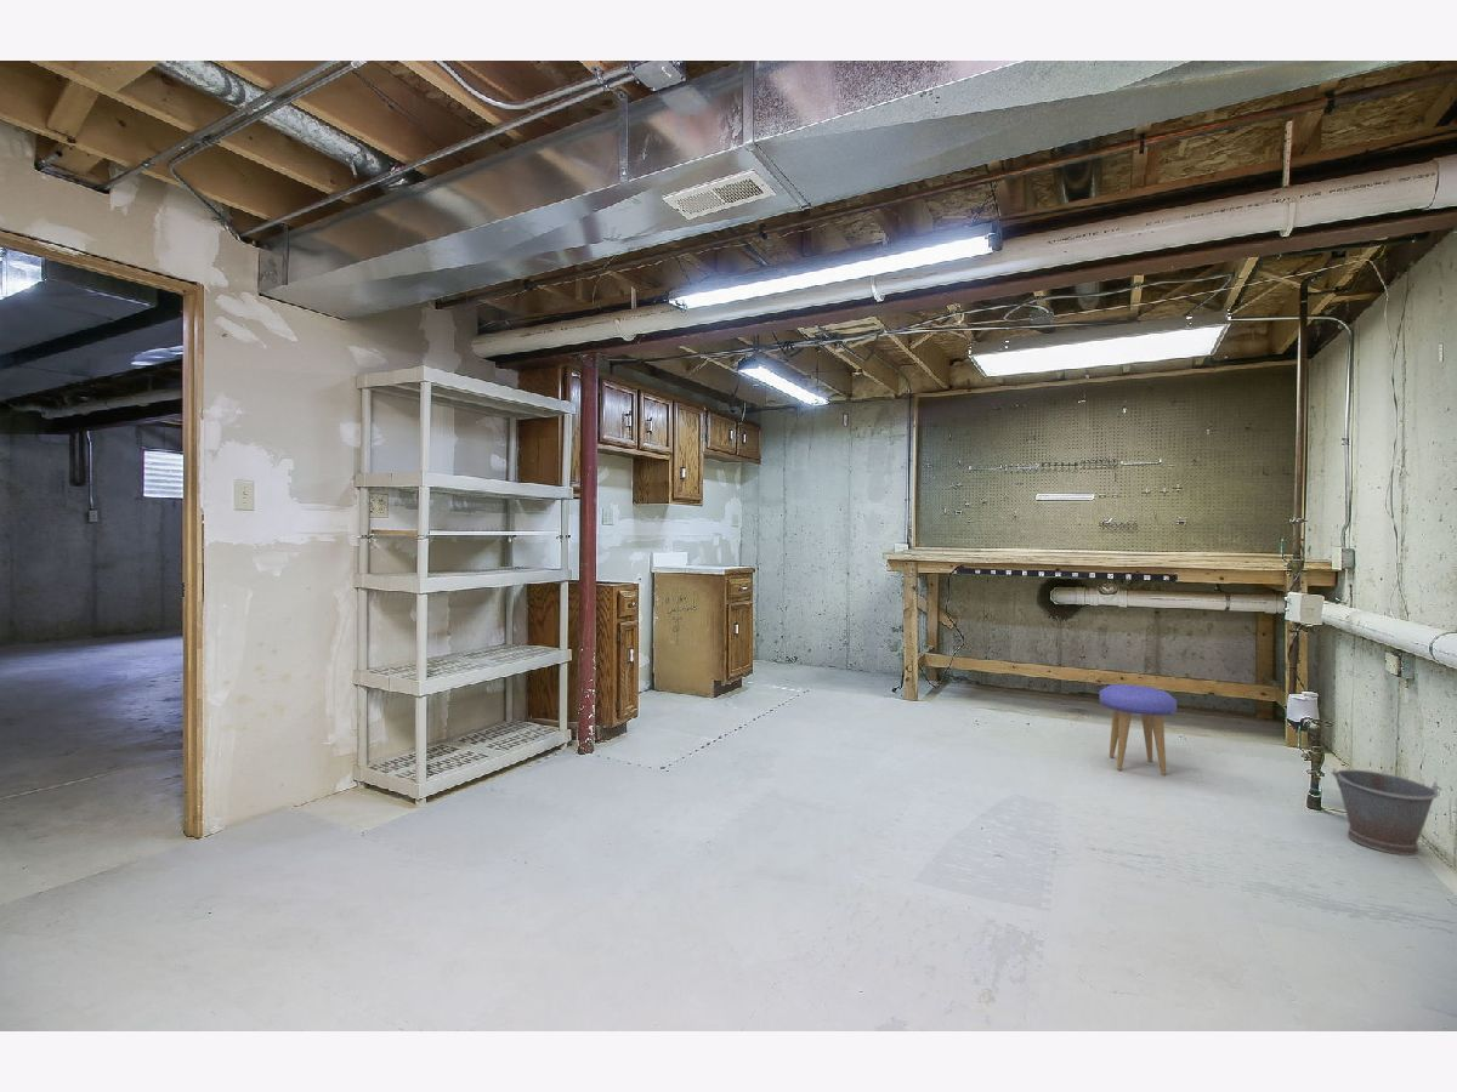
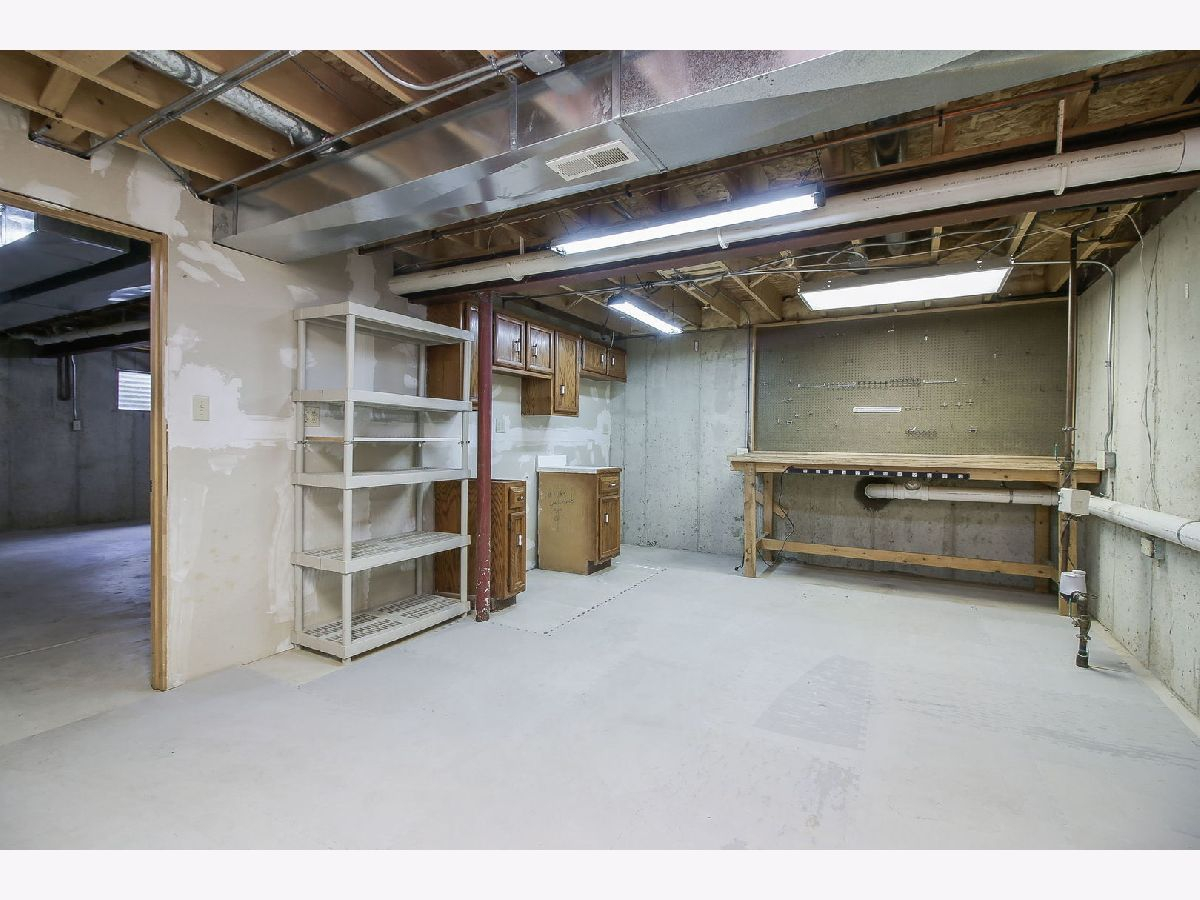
- stool [1099,683,1178,777]
- bucket [1330,767,1442,857]
